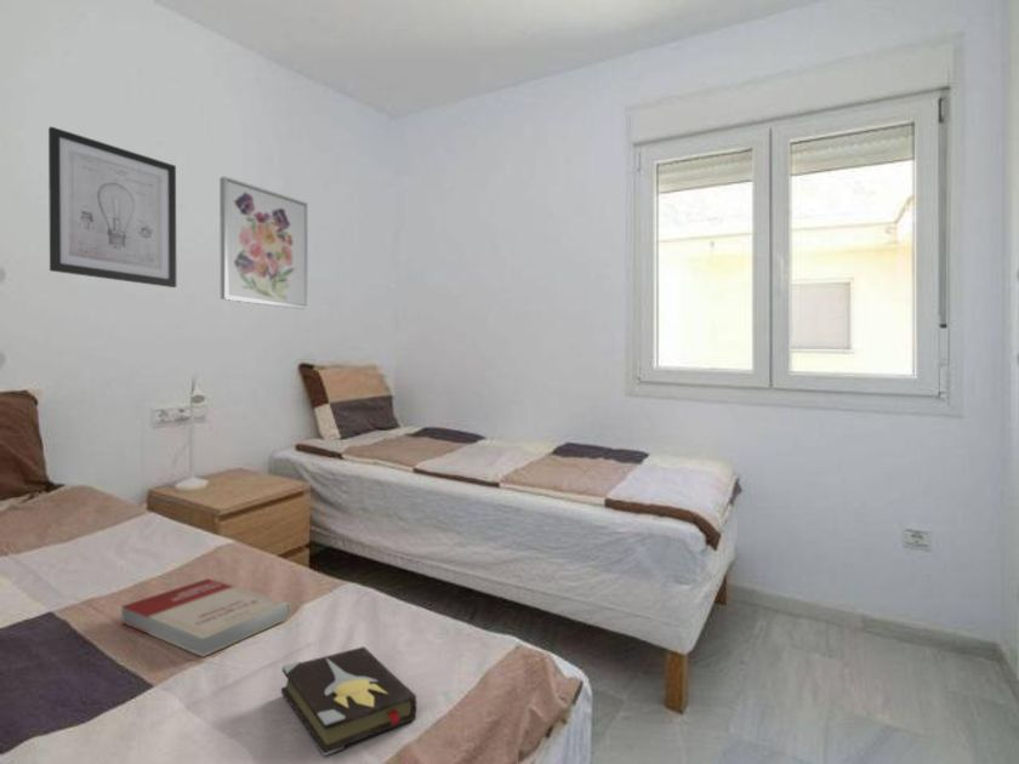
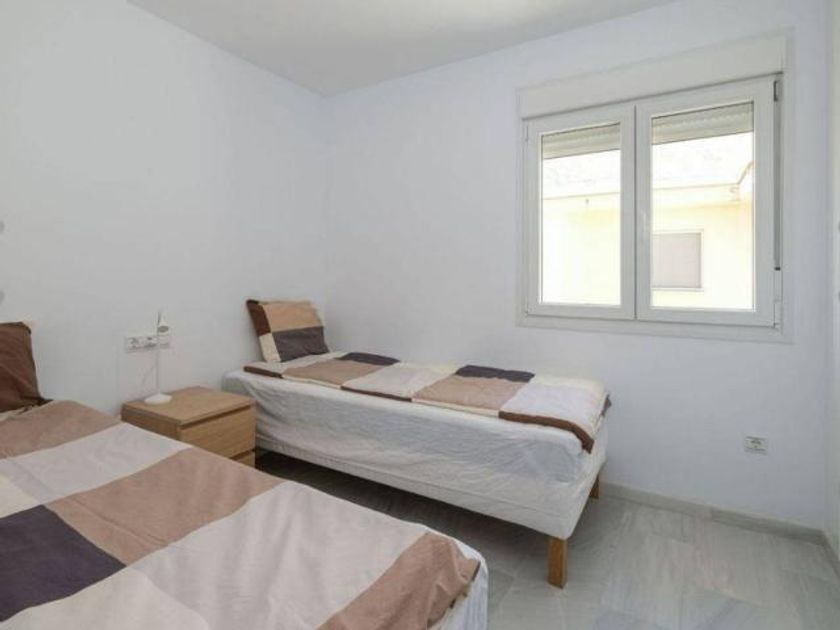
- book [120,577,292,658]
- hardback book [280,645,417,757]
- wall art [47,125,177,289]
- wall art [218,176,309,310]
